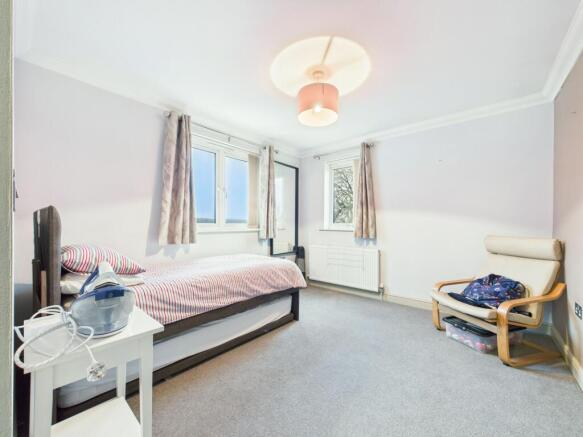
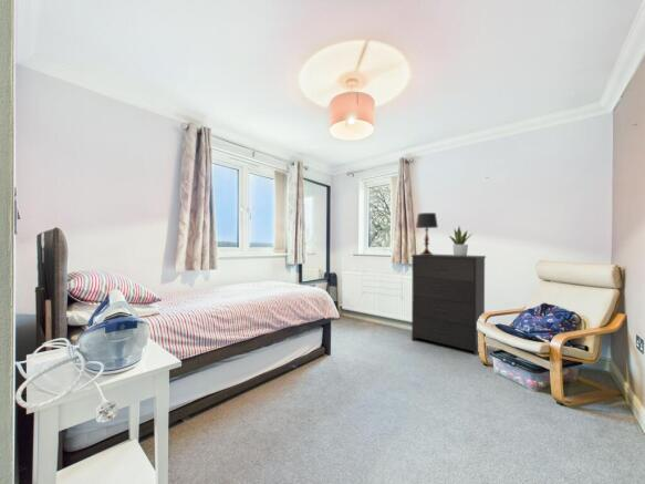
+ table lamp [415,212,439,255]
+ dresser [410,254,487,357]
+ potted plant [447,226,472,256]
